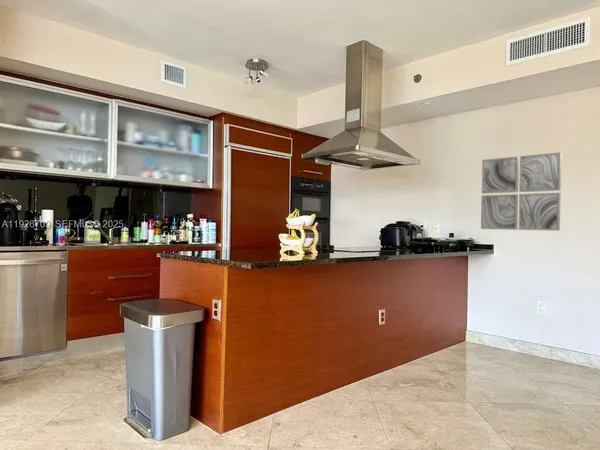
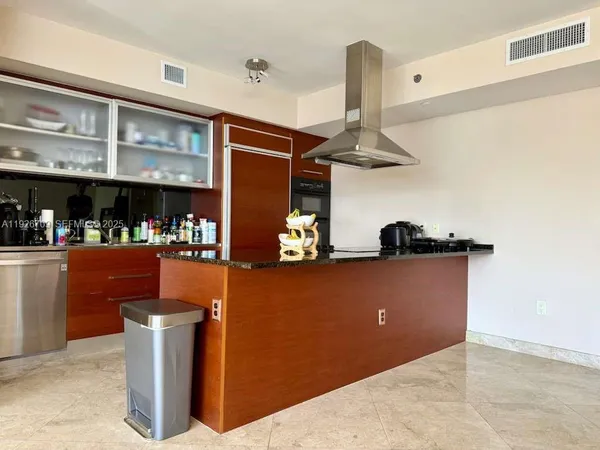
- wall art [480,151,563,232]
